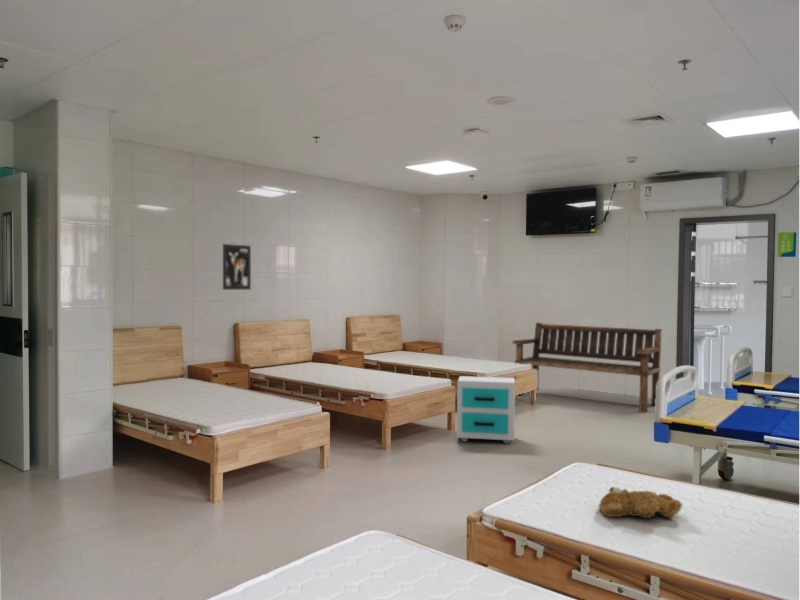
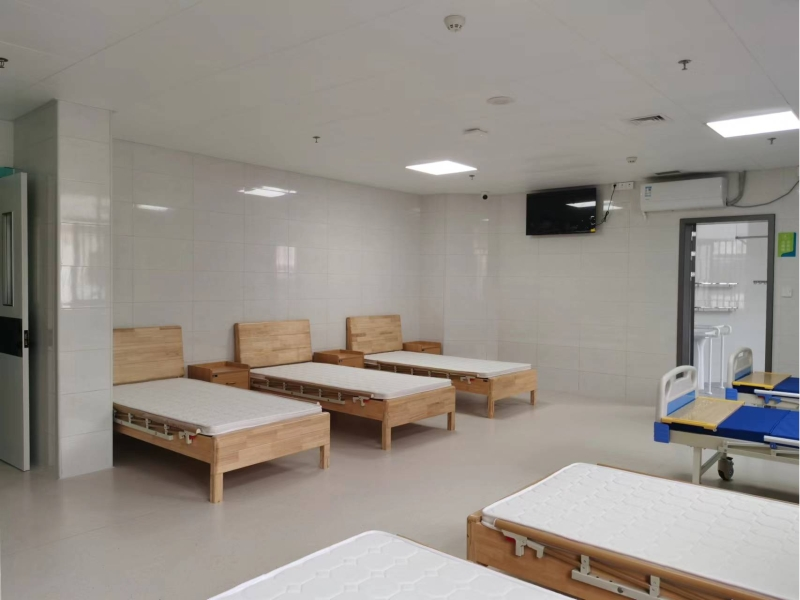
- nightstand [456,375,516,445]
- teddy bear [597,486,684,520]
- wall art [222,243,252,291]
- bench [512,322,663,414]
